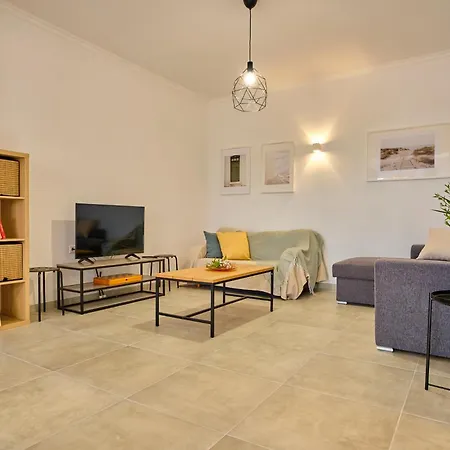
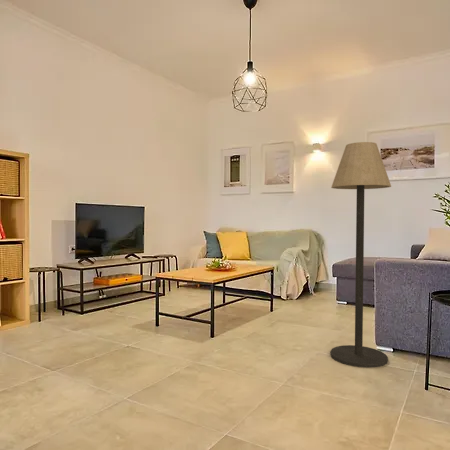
+ floor lamp [329,141,392,369]
